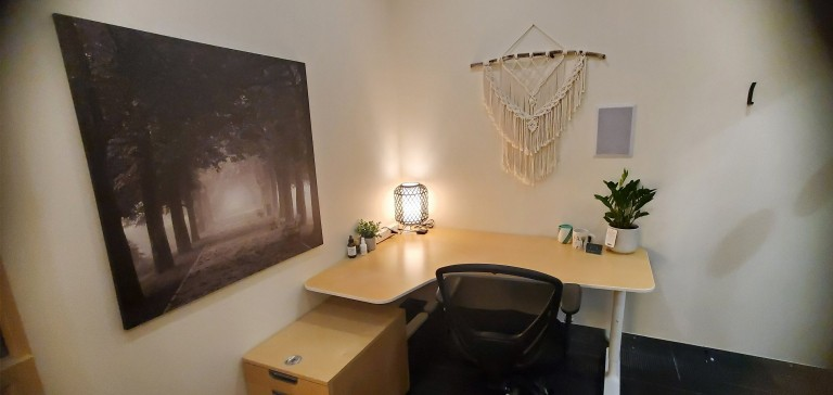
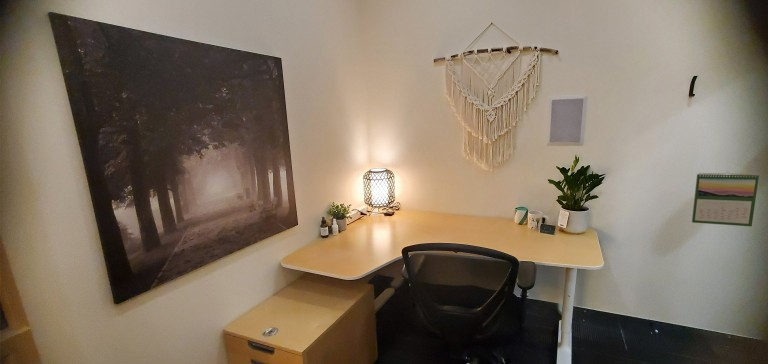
+ calendar [691,171,760,227]
